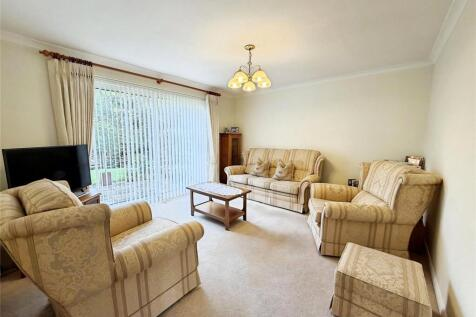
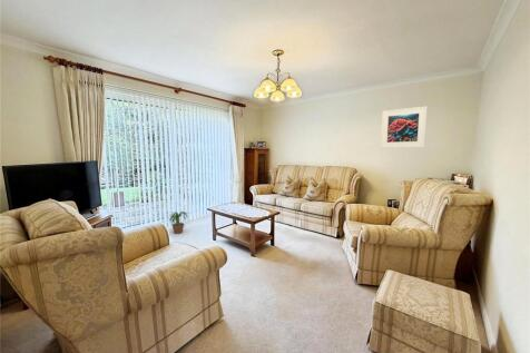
+ potted plant [168,210,190,235]
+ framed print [380,106,428,149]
